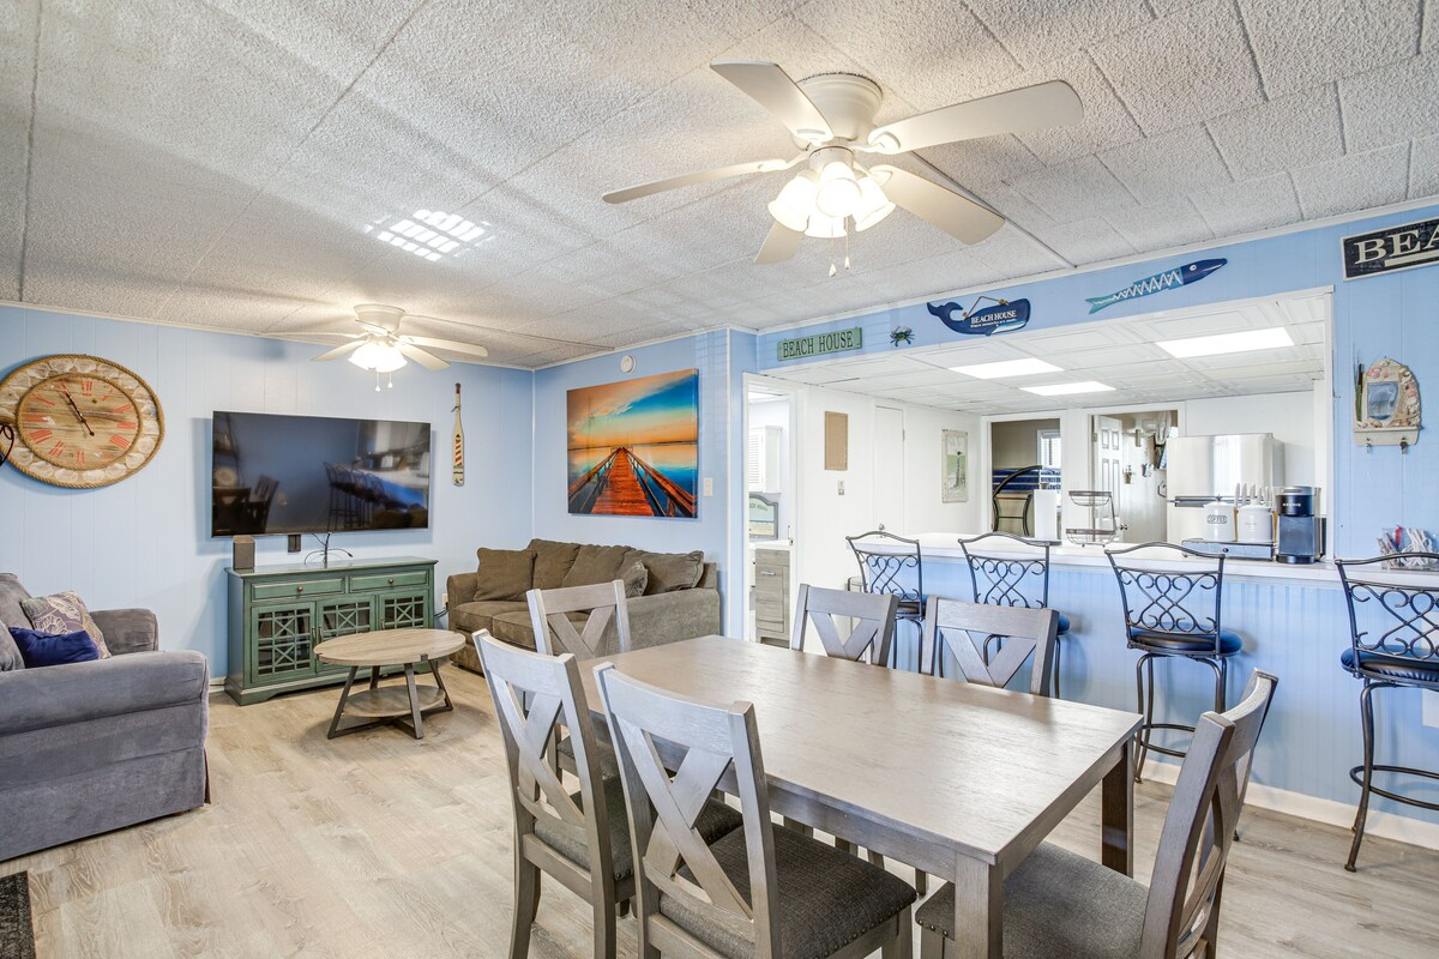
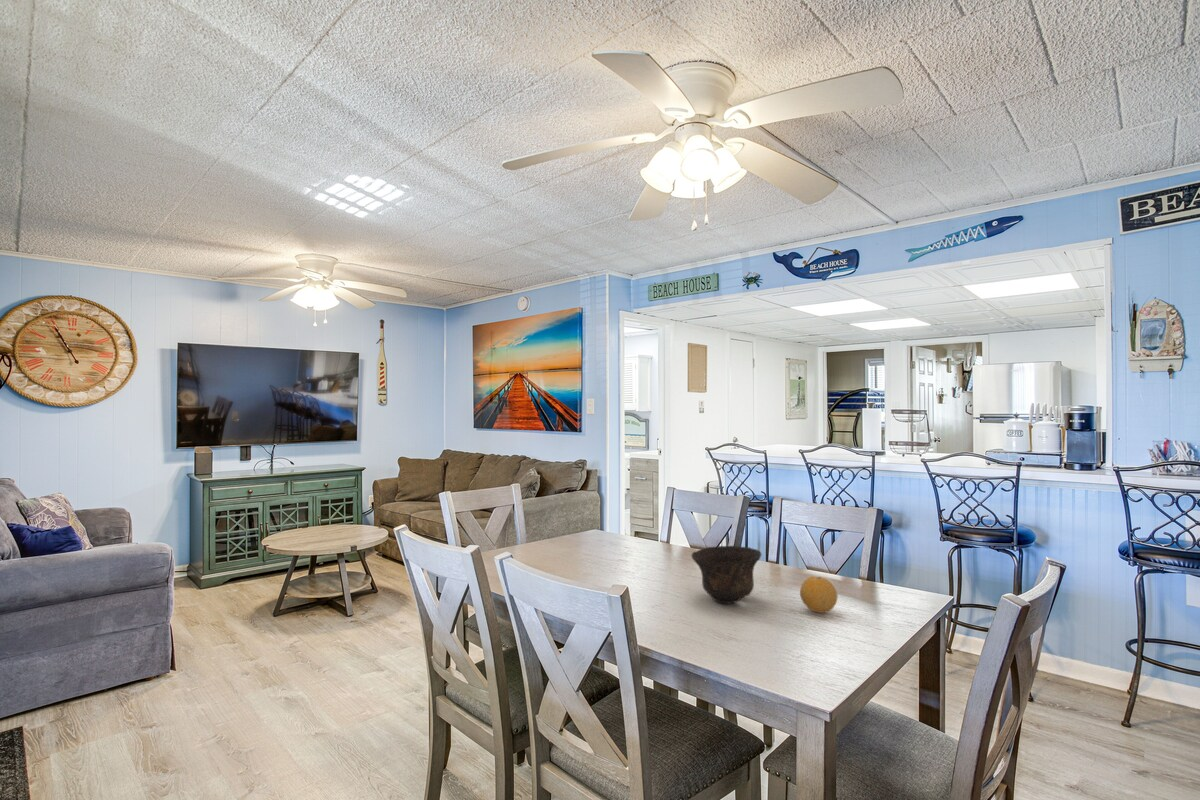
+ bowl [690,545,762,605]
+ fruit [799,575,838,614]
